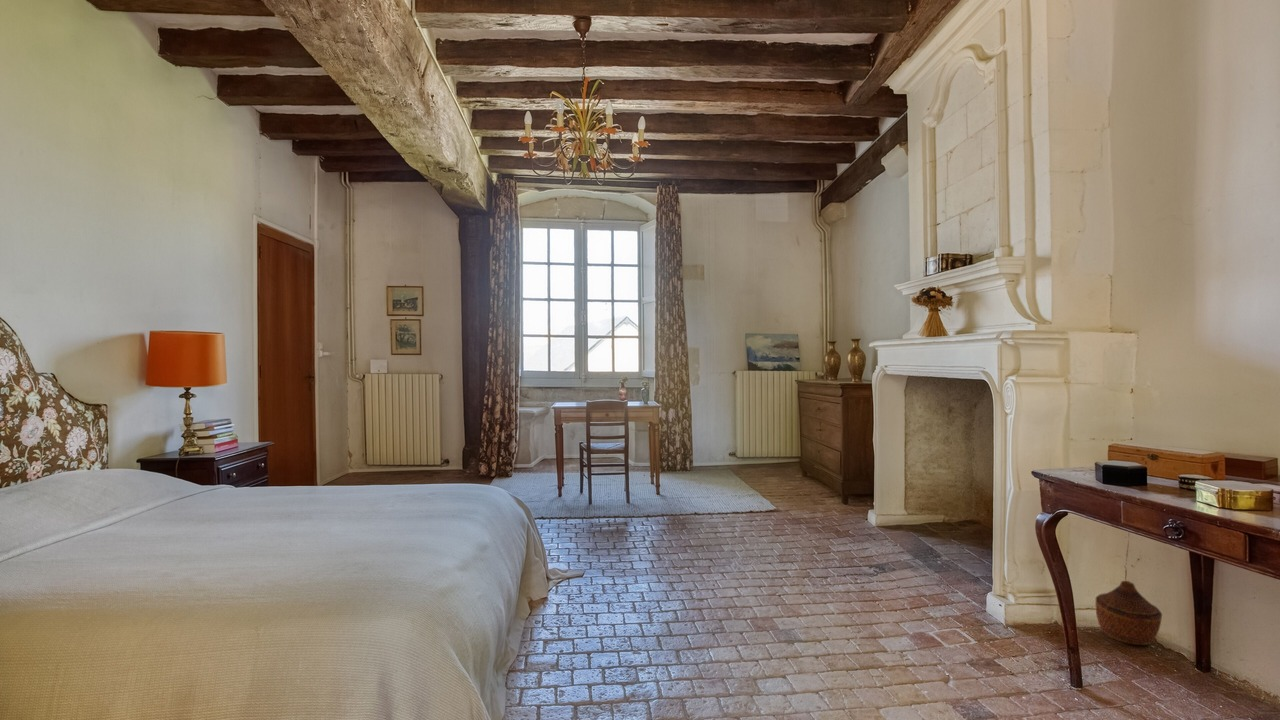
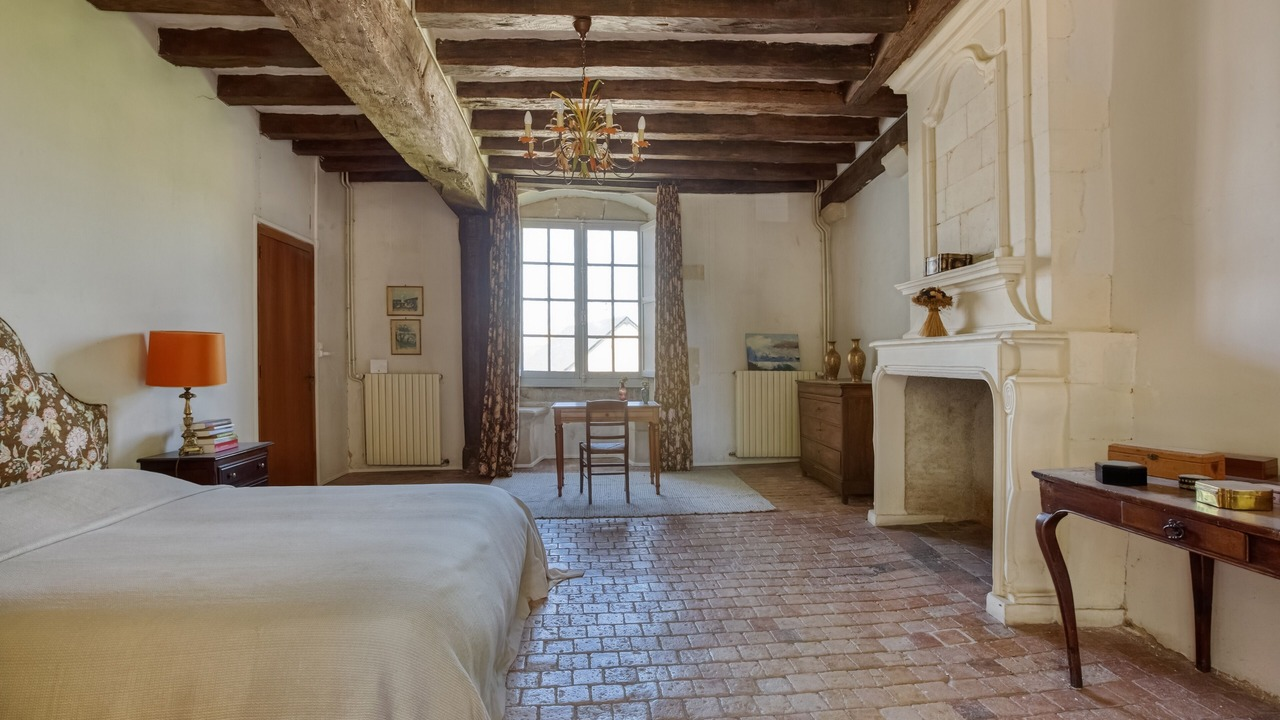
- woven basket [1094,580,1163,646]
